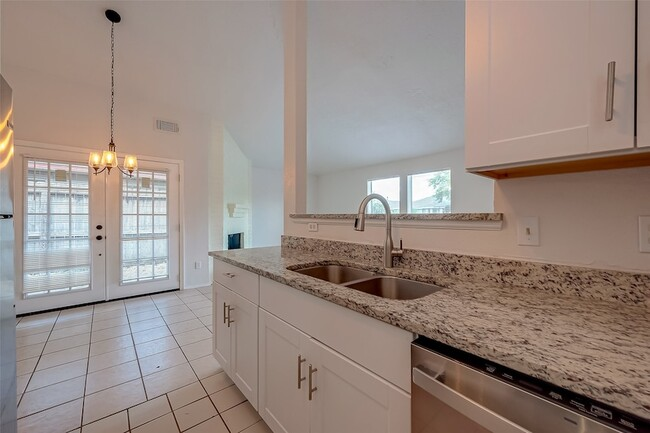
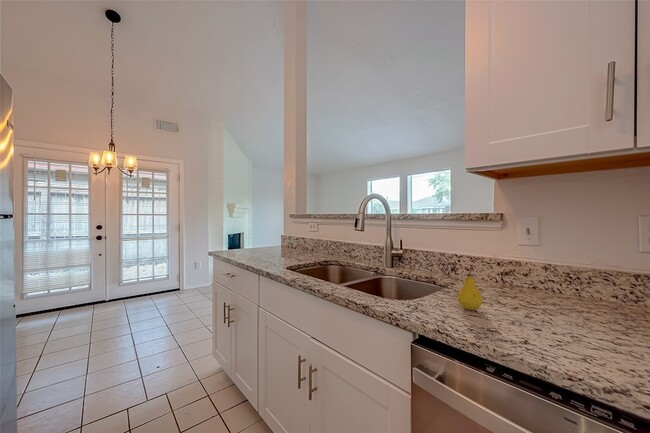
+ fruit [456,267,483,311]
